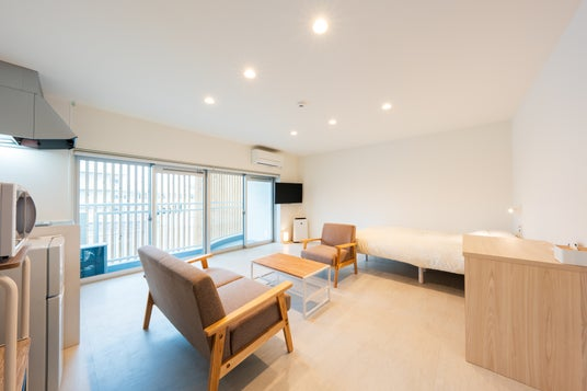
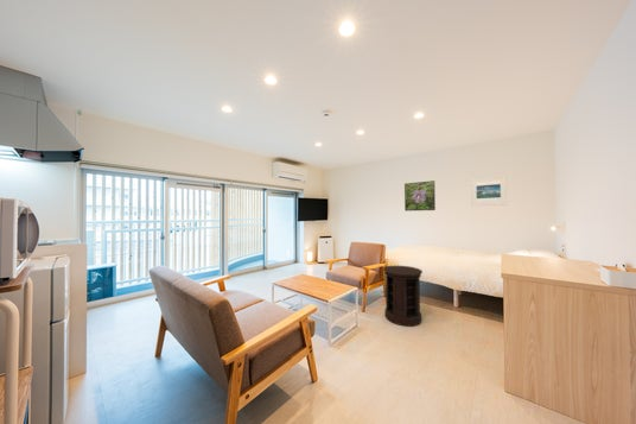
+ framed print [403,179,437,213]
+ side table [382,265,424,327]
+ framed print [470,175,508,207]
